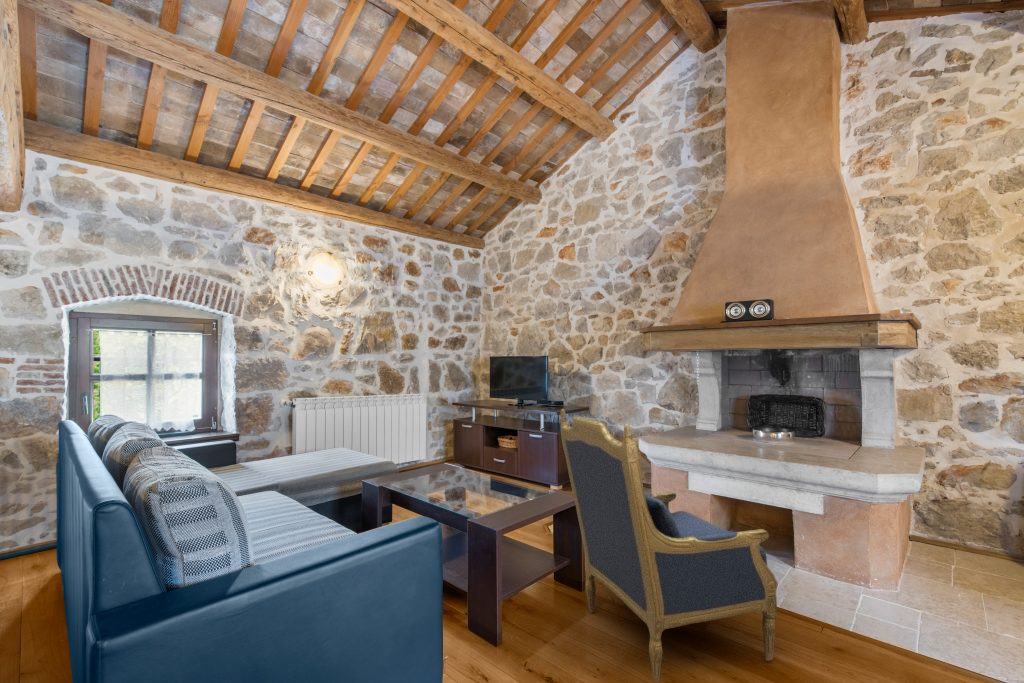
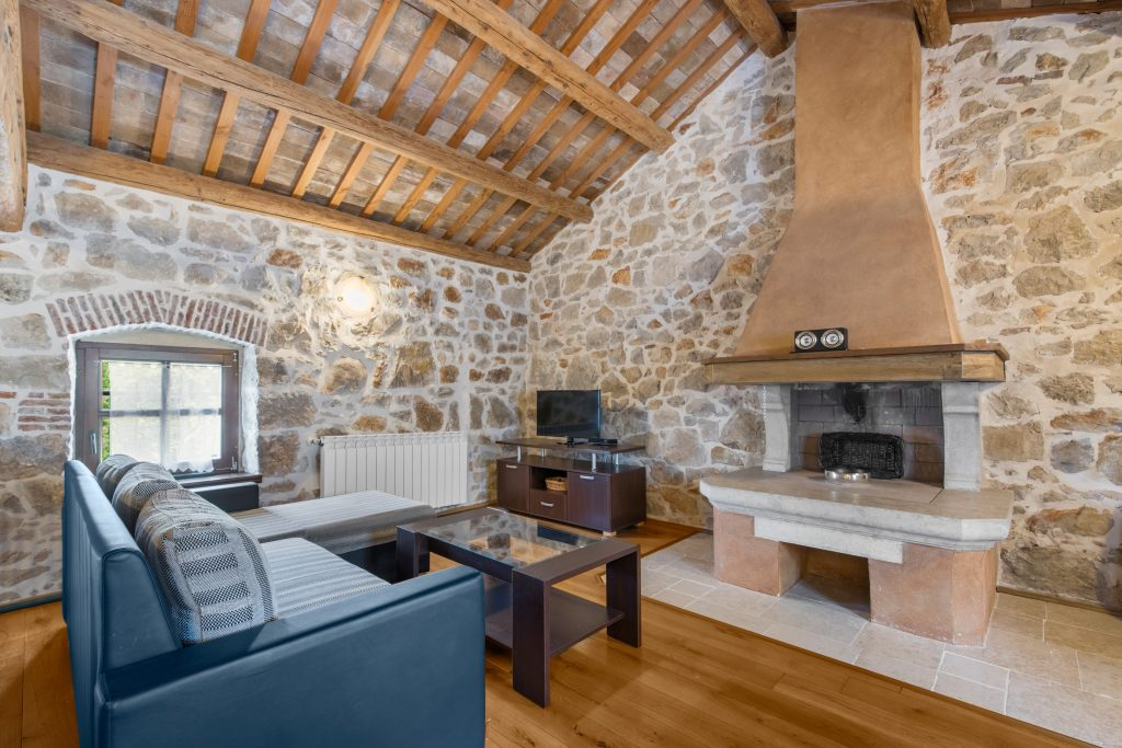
- armchair [559,408,779,683]
